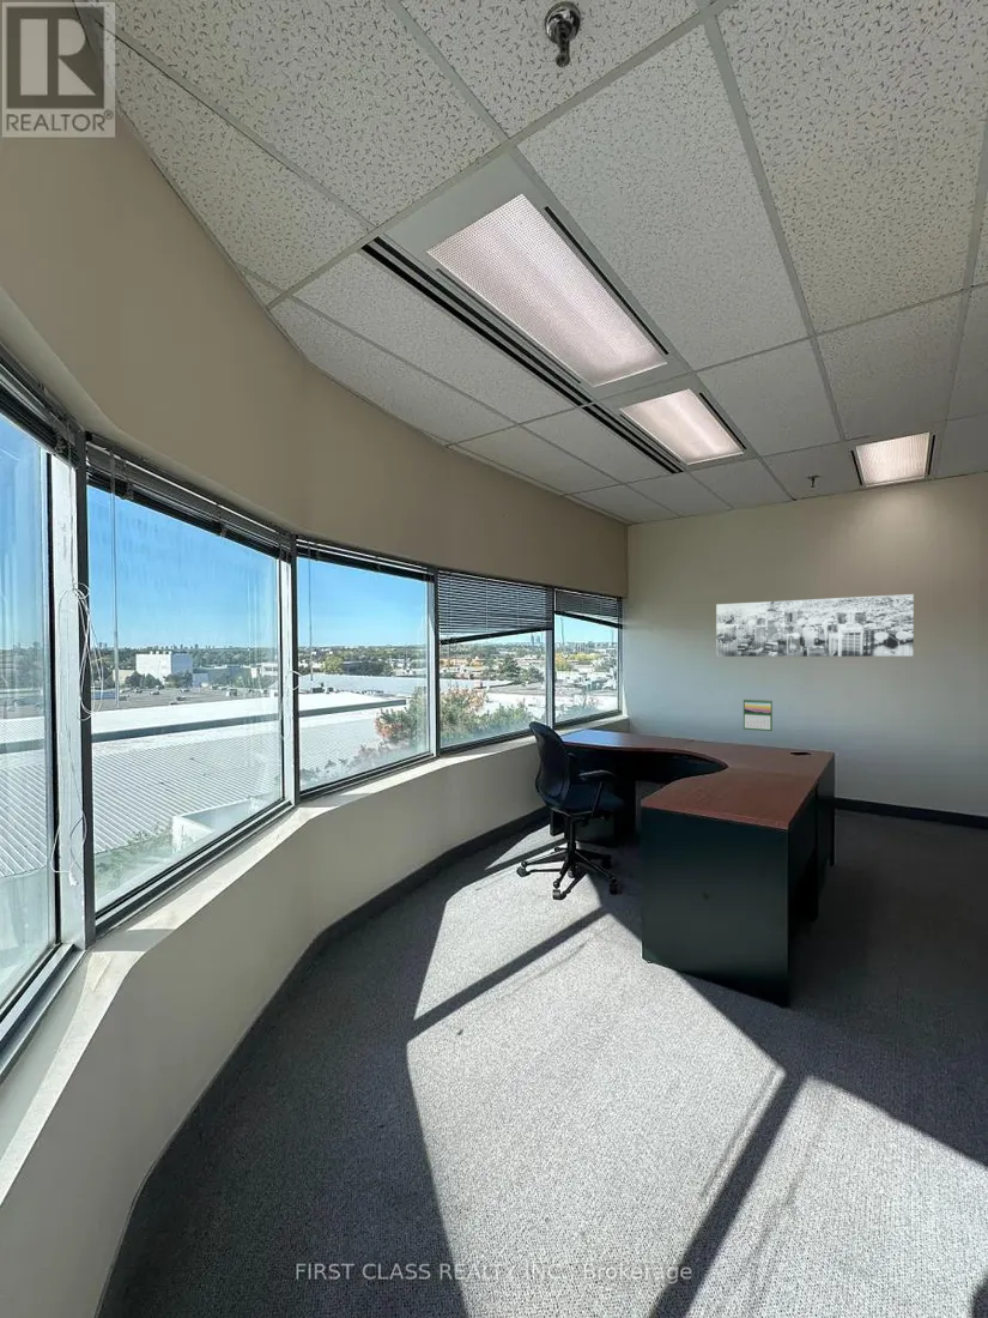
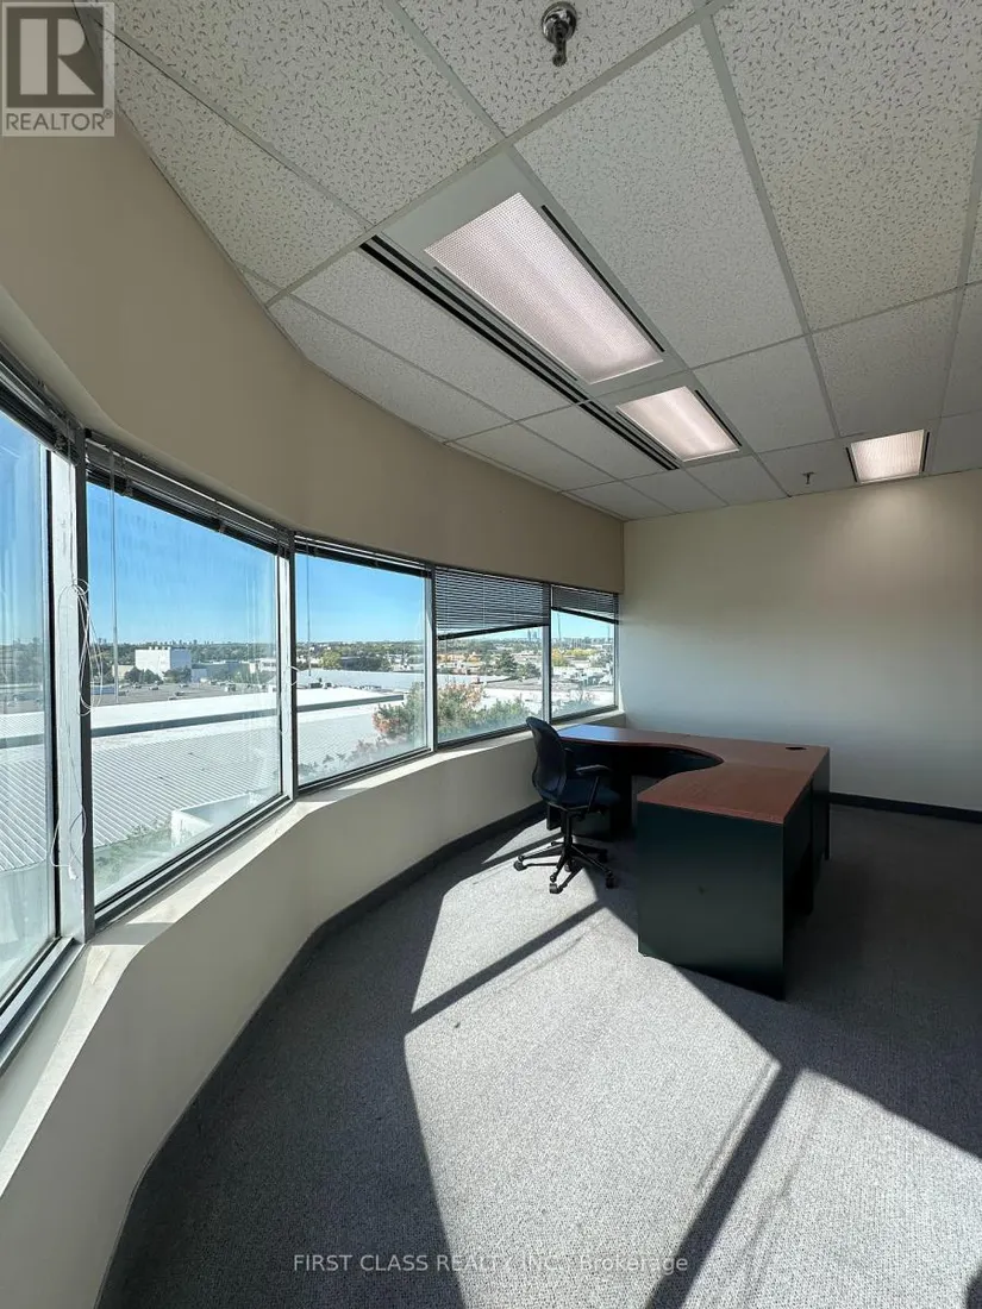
- wall art [715,593,915,658]
- calendar [742,697,774,732]
